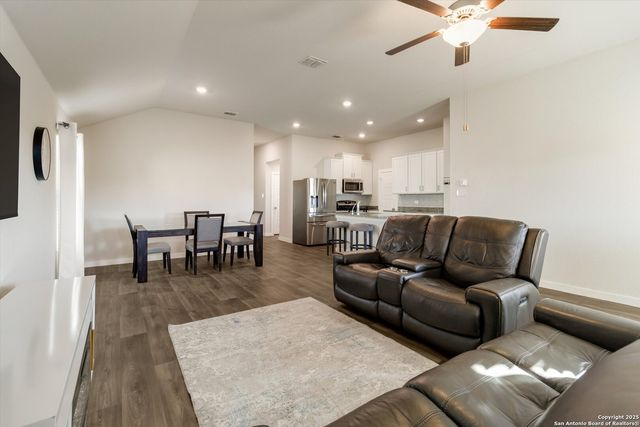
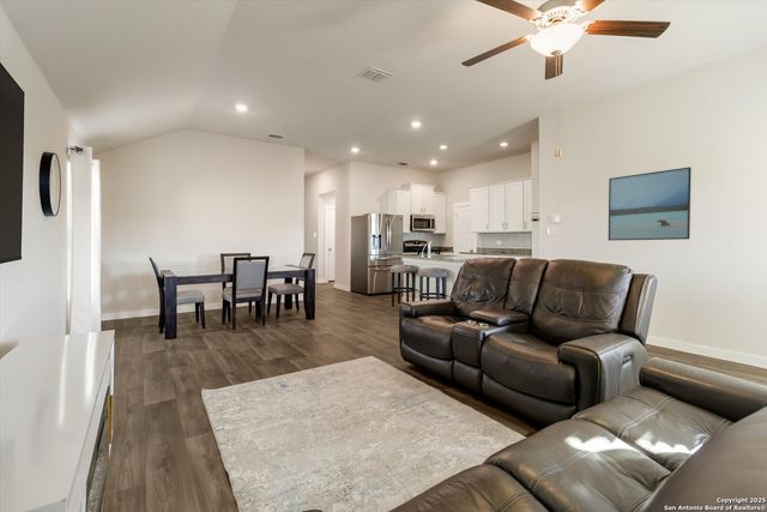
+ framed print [608,165,693,242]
